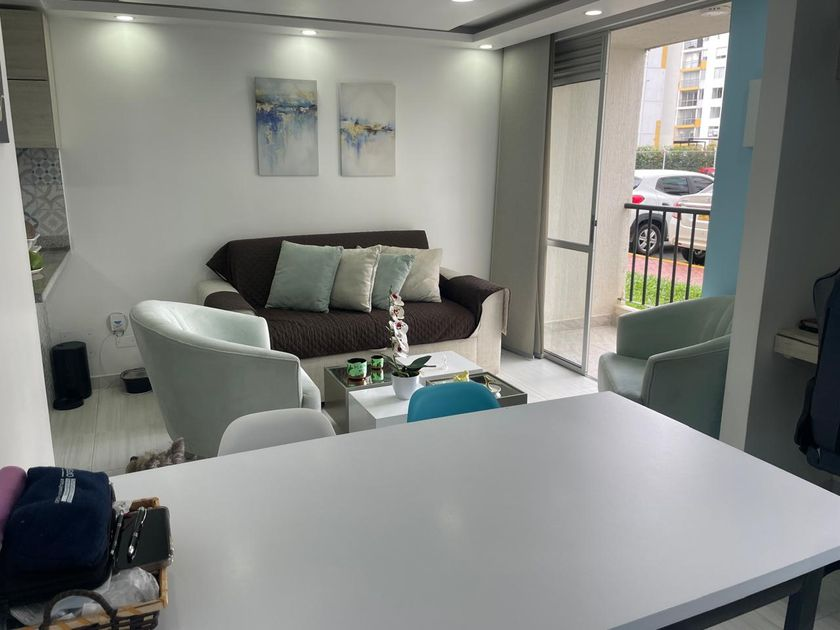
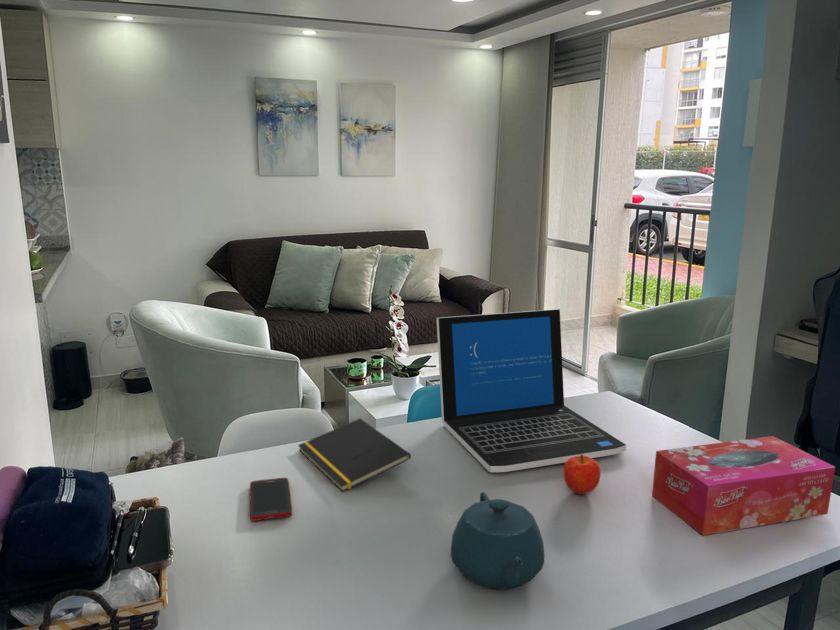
+ cell phone [249,477,293,522]
+ laptop [436,308,627,473]
+ tissue box [651,435,836,537]
+ notepad [297,417,412,493]
+ teapot [450,491,545,591]
+ fruit [562,454,602,495]
